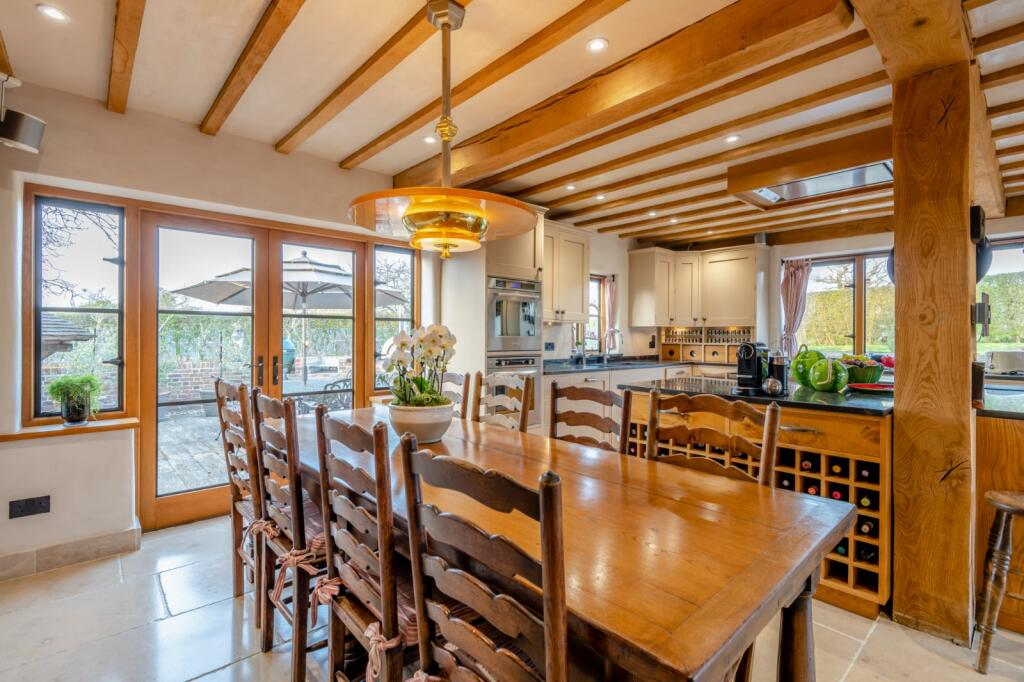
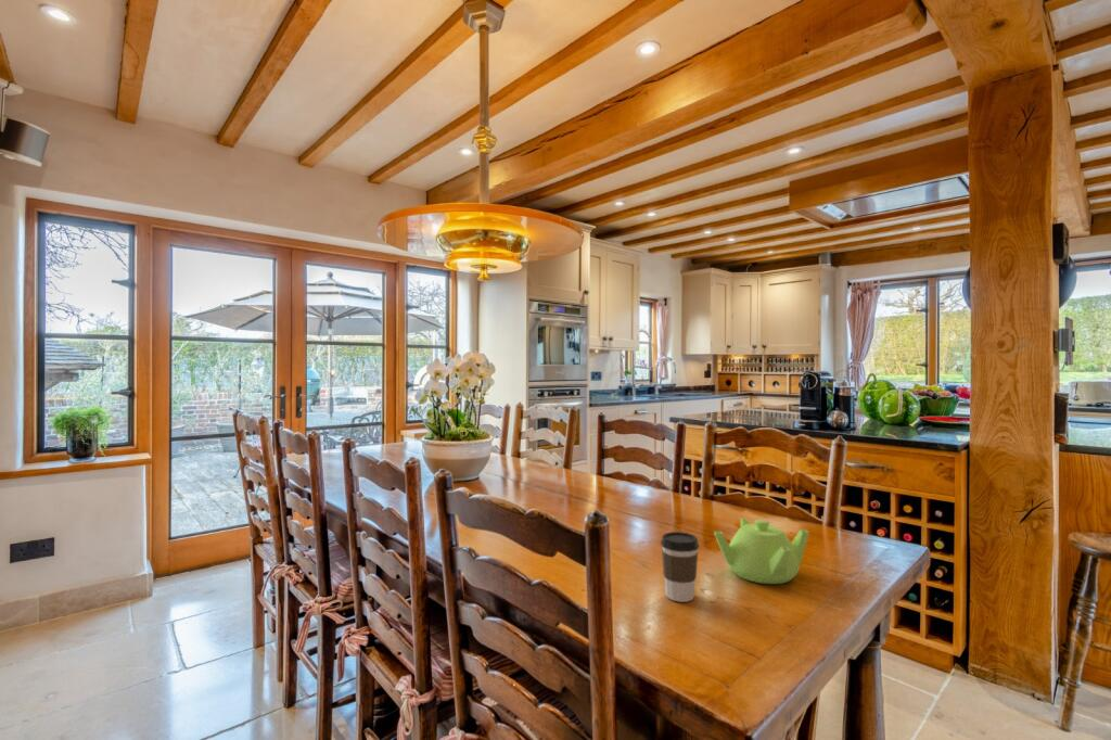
+ teapot [713,518,810,585]
+ coffee cup [660,531,700,603]
